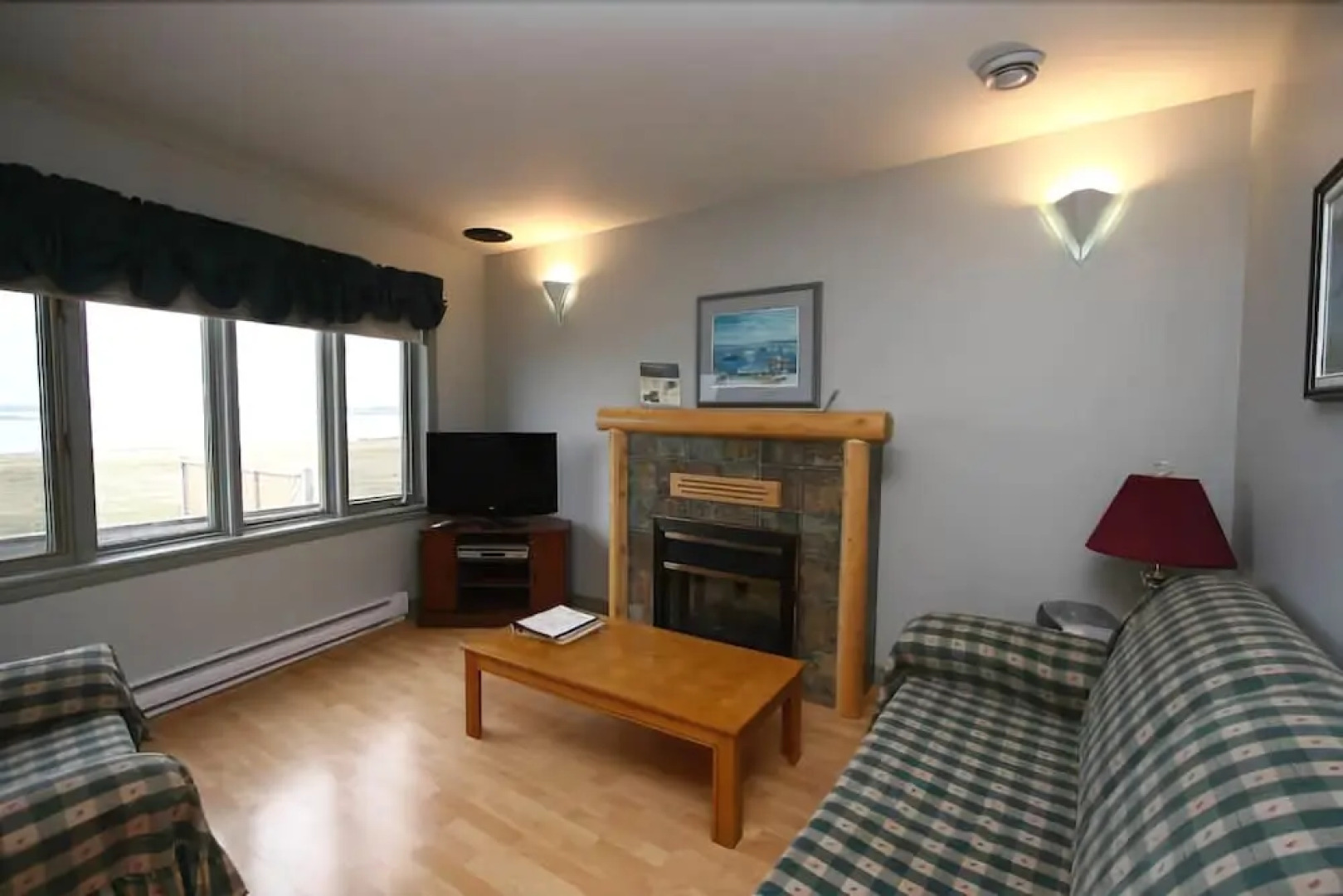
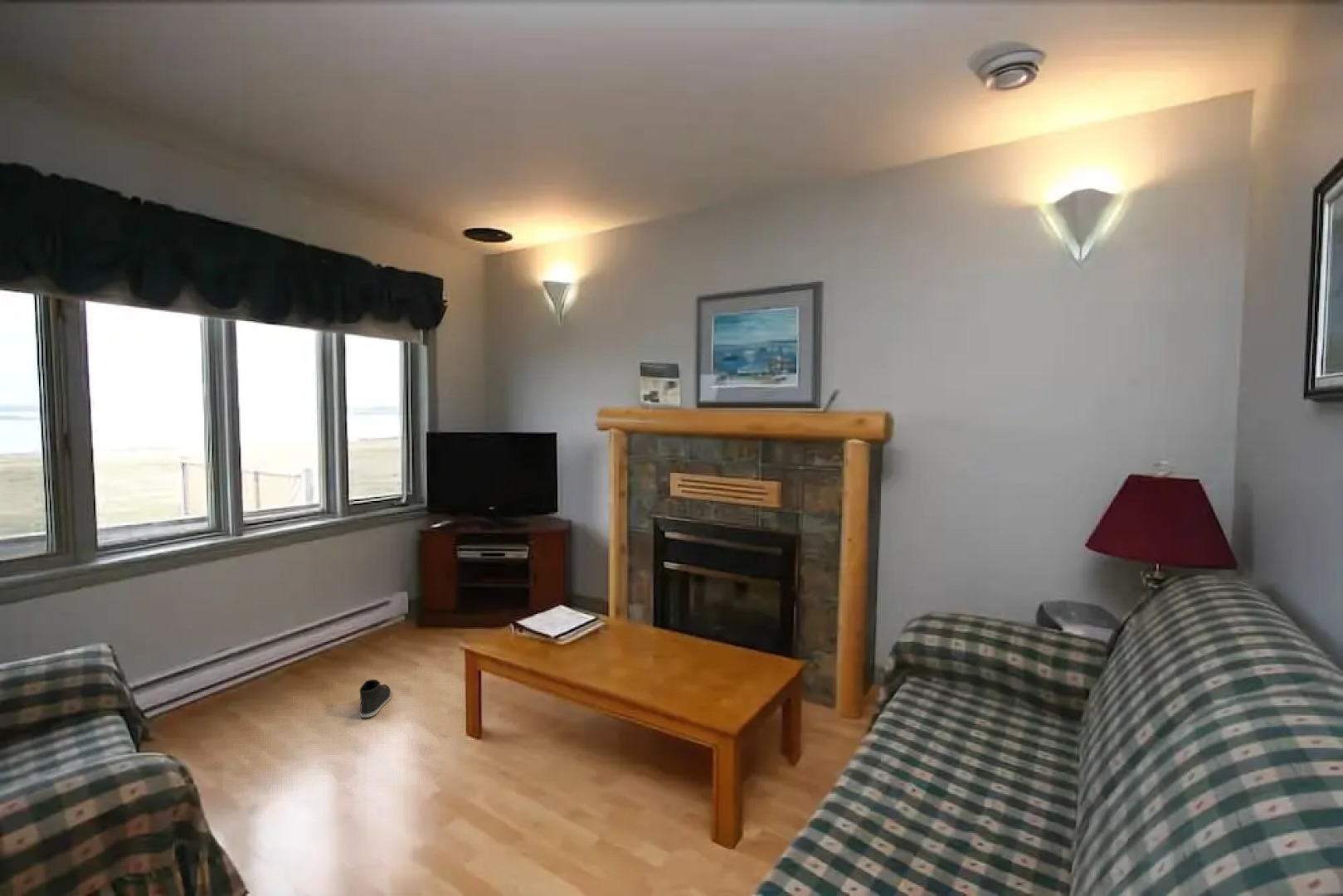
+ sneaker [358,679,392,718]
